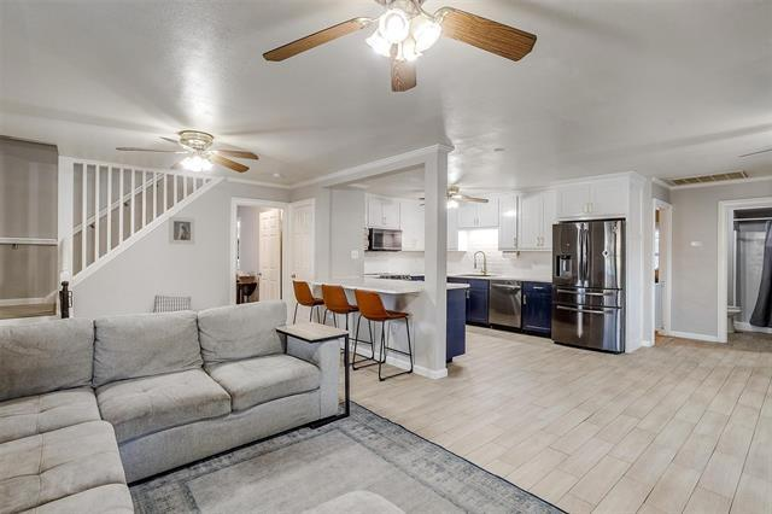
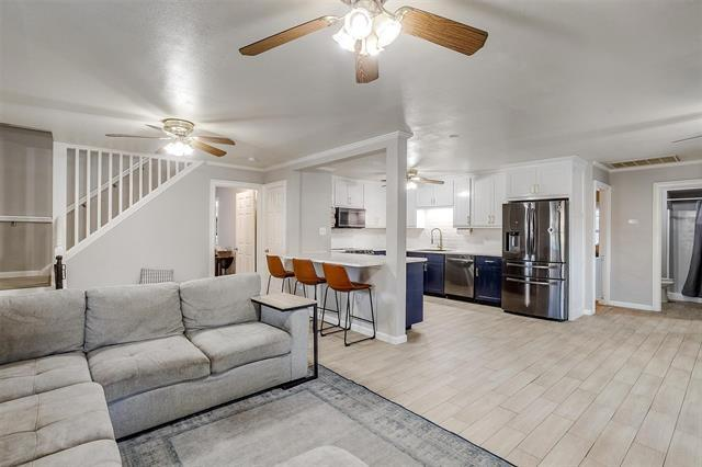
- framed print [168,215,197,246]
